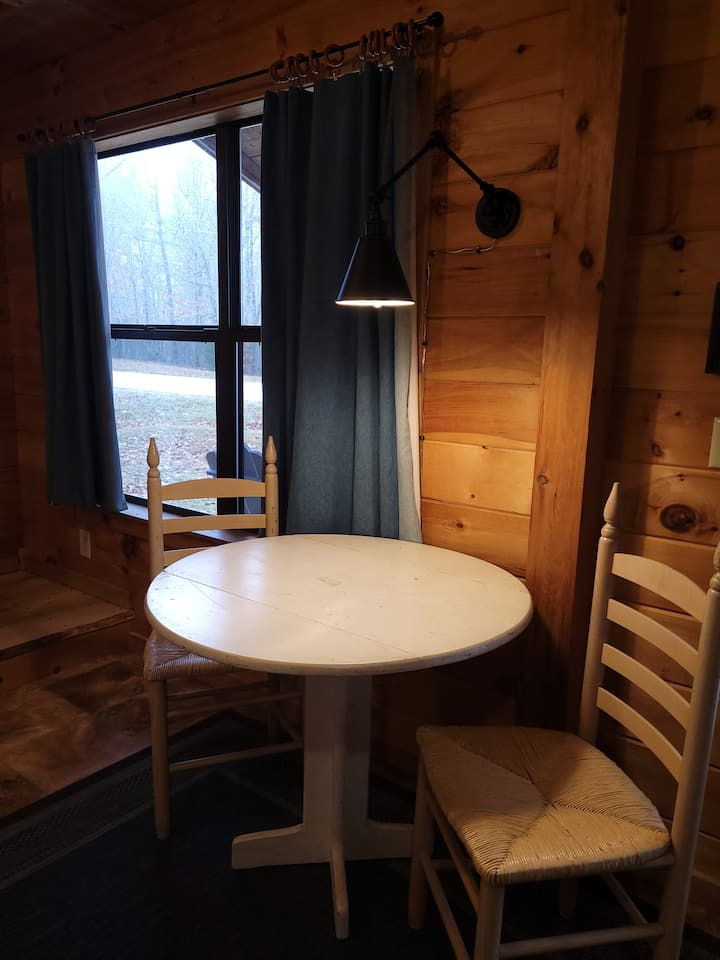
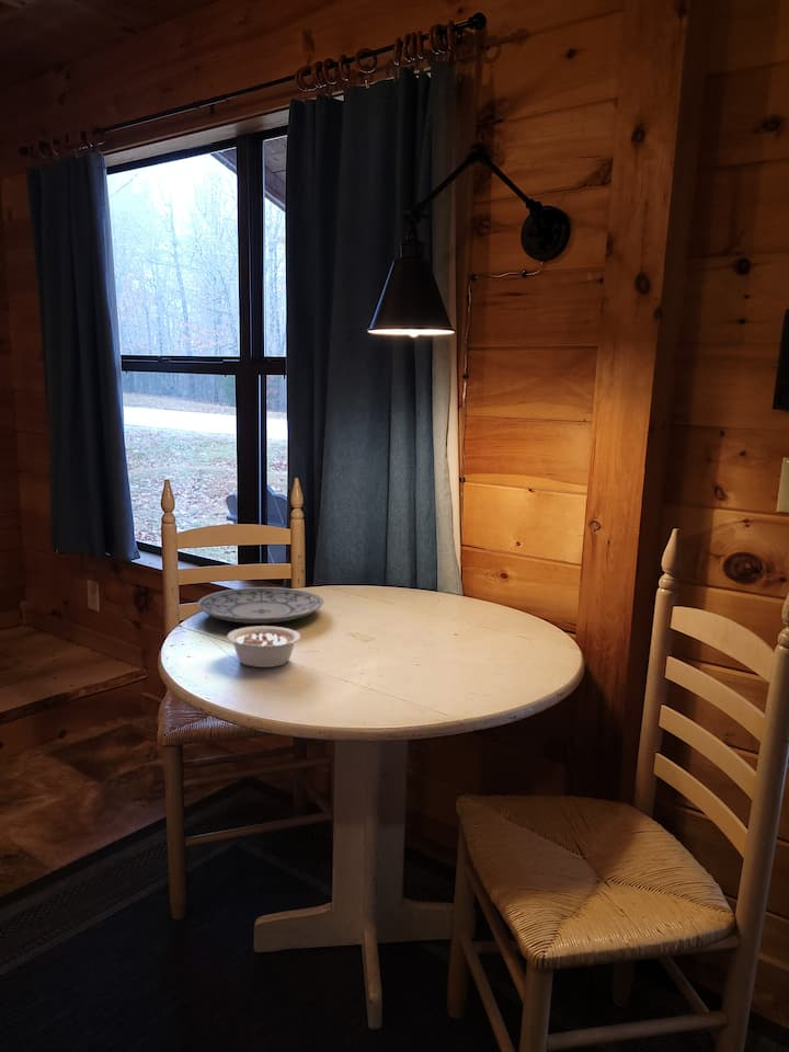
+ legume [227,625,301,668]
+ plate [196,586,324,625]
